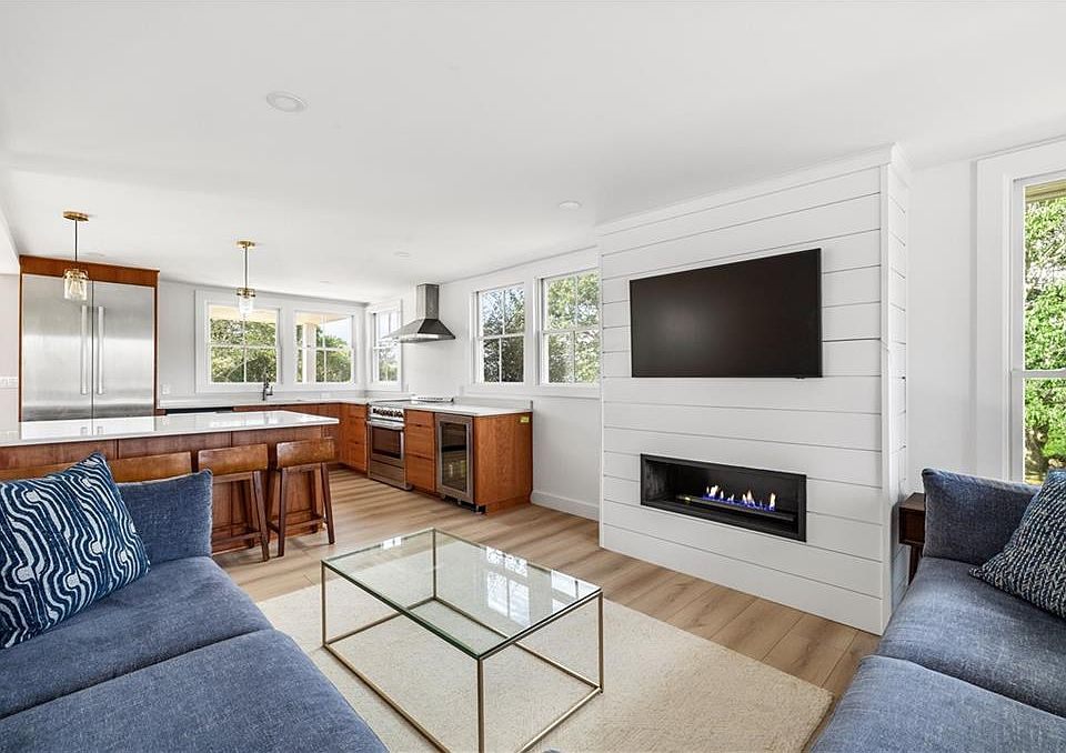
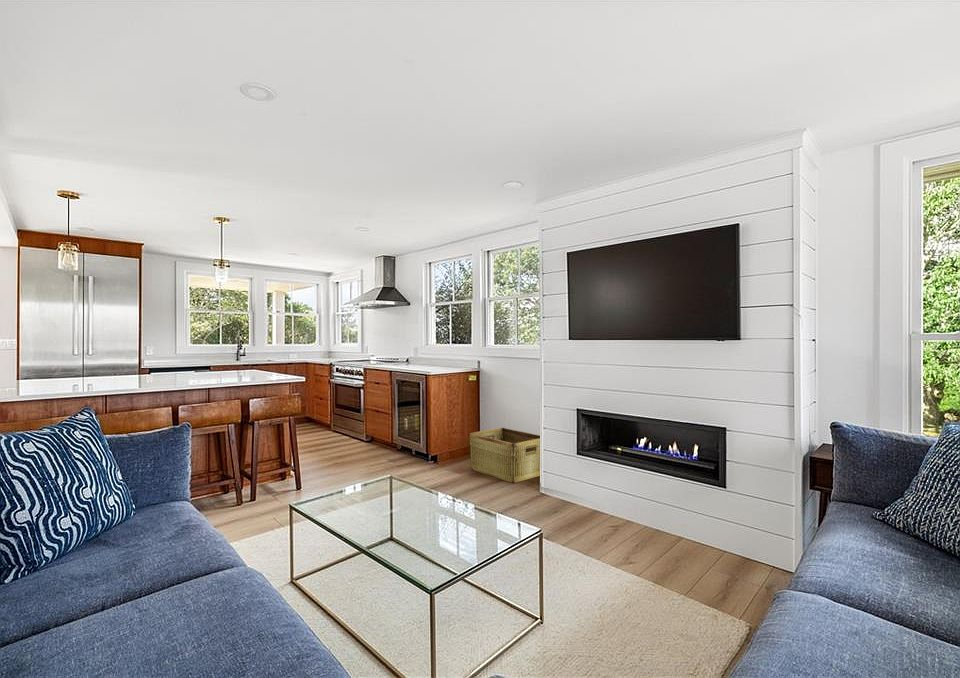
+ hamper [467,427,541,484]
